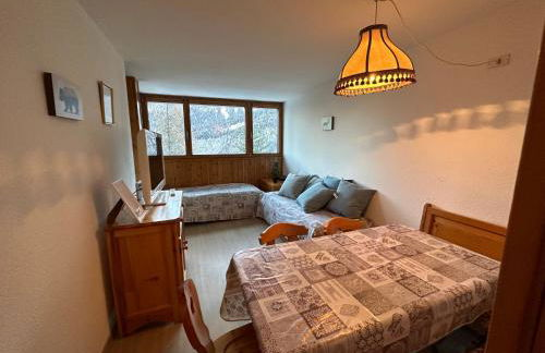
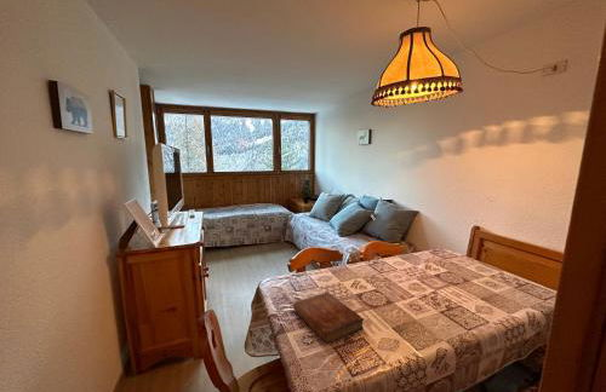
+ bible [292,292,365,345]
